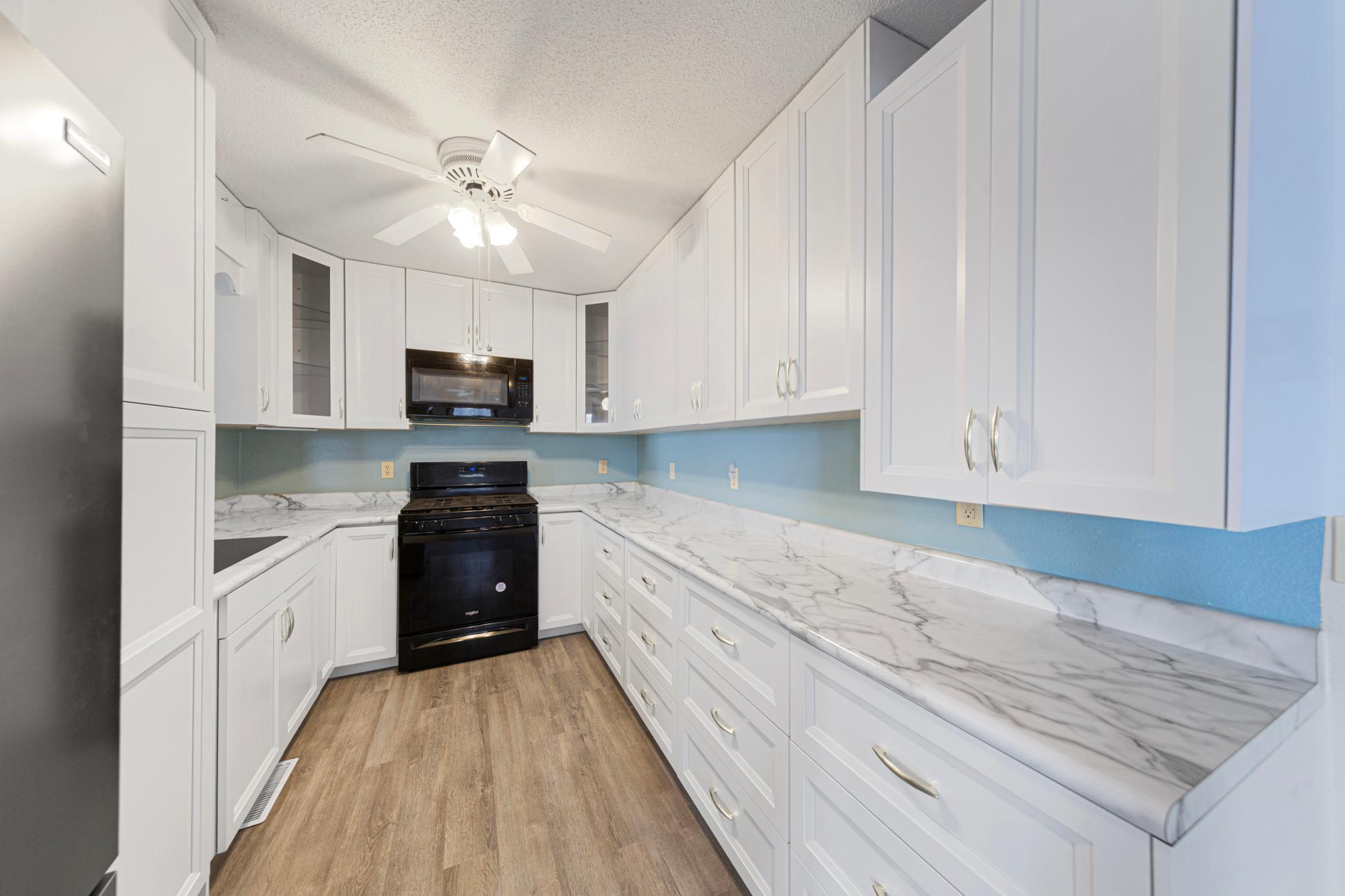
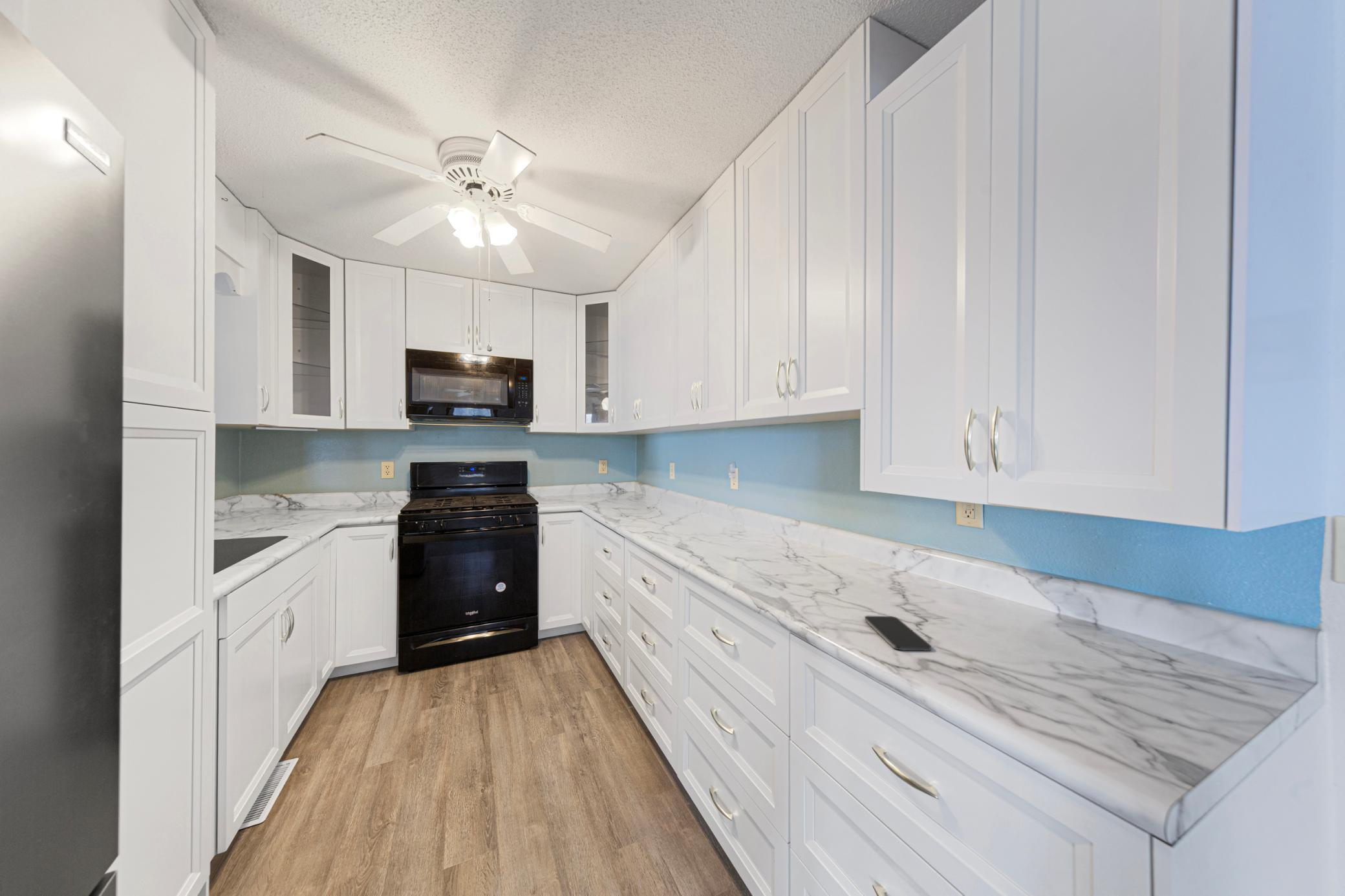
+ smartphone [864,615,932,652]
